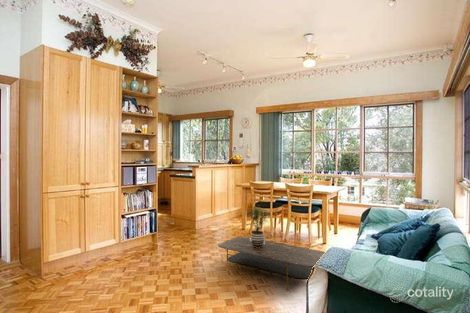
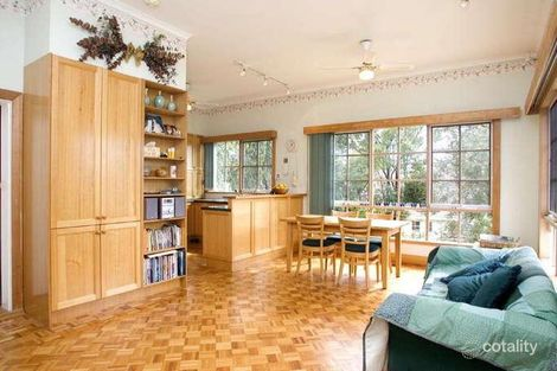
- potted plant [242,205,271,248]
- coffee table [217,236,326,291]
